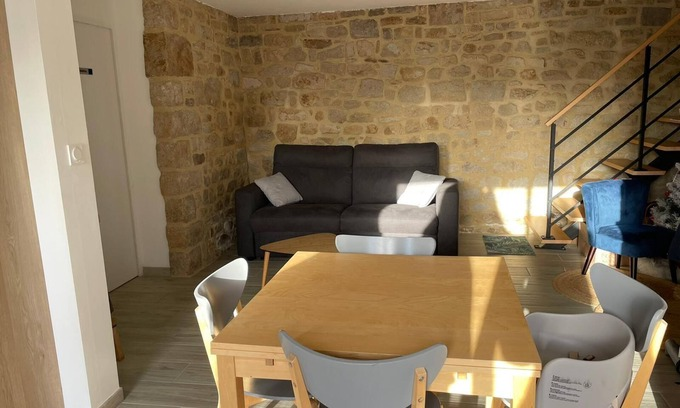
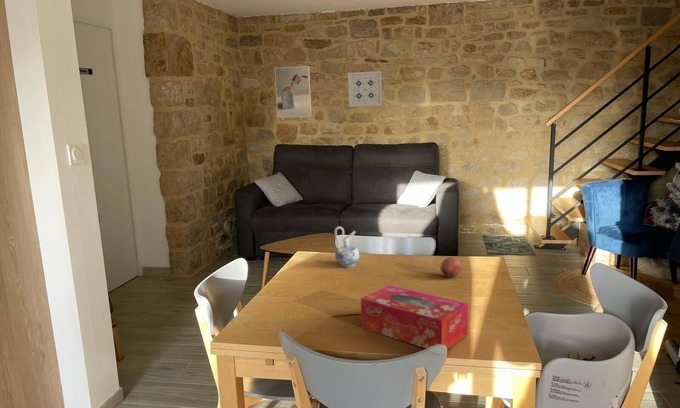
+ ceramic pitcher [333,226,360,268]
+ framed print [274,65,312,119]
+ tissue box [360,284,469,351]
+ wall art [347,70,383,108]
+ fruit [439,256,462,278]
